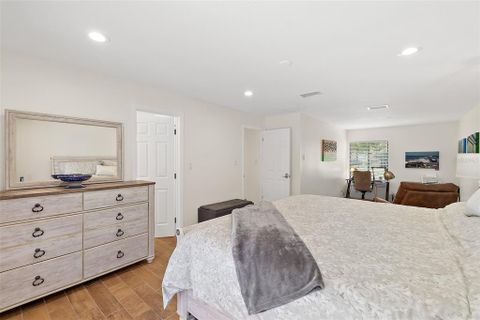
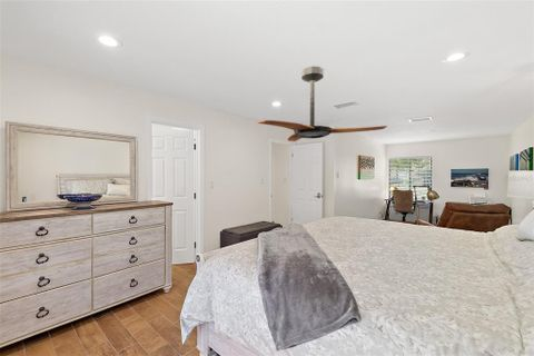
+ ceiling fan [256,66,388,142]
